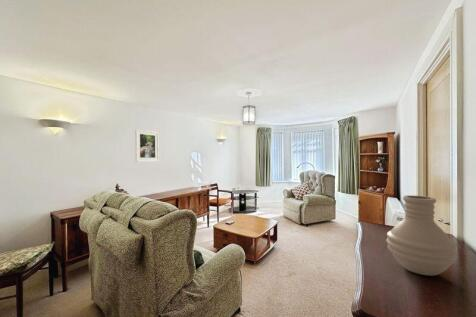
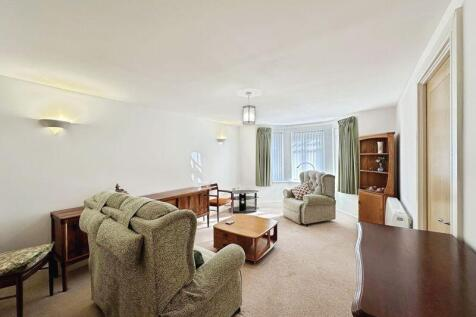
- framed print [134,128,160,163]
- vase [385,194,459,277]
